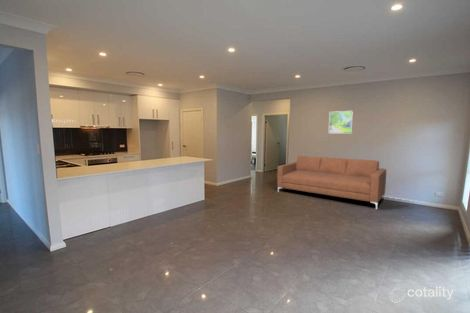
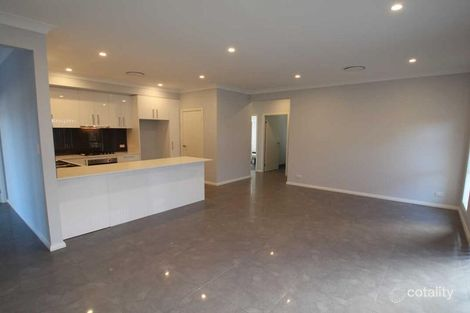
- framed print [328,110,354,134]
- sofa [276,155,387,210]
